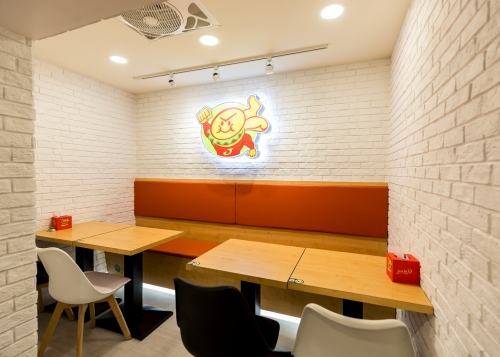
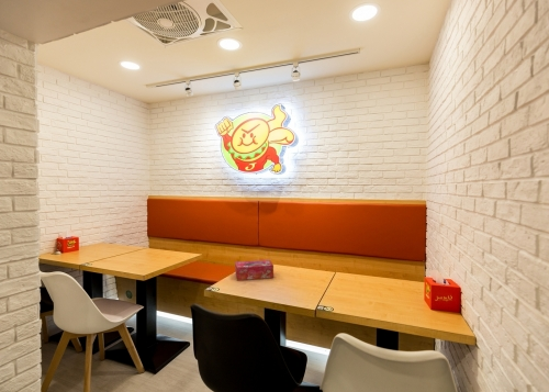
+ tissue box [234,259,274,281]
